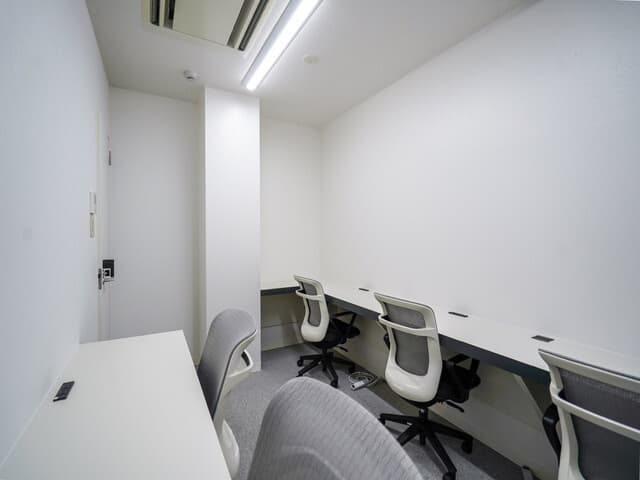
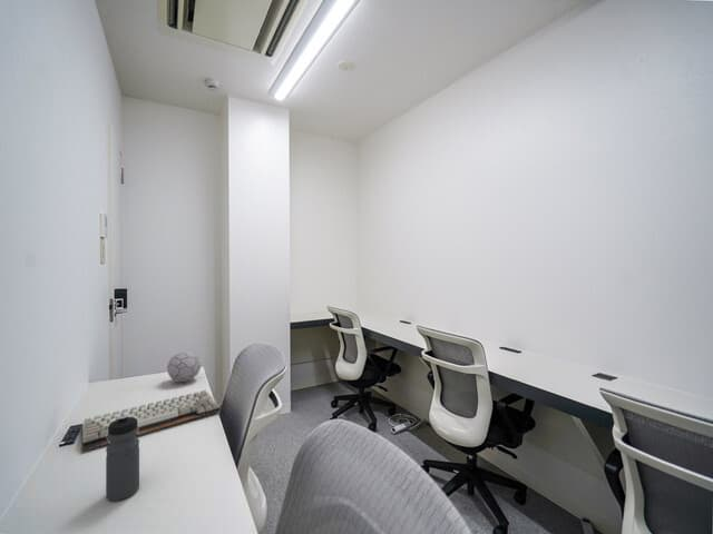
+ water bottle [105,414,140,502]
+ keyboard [80,389,222,453]
+ decorative ball [166,349,202,383]
